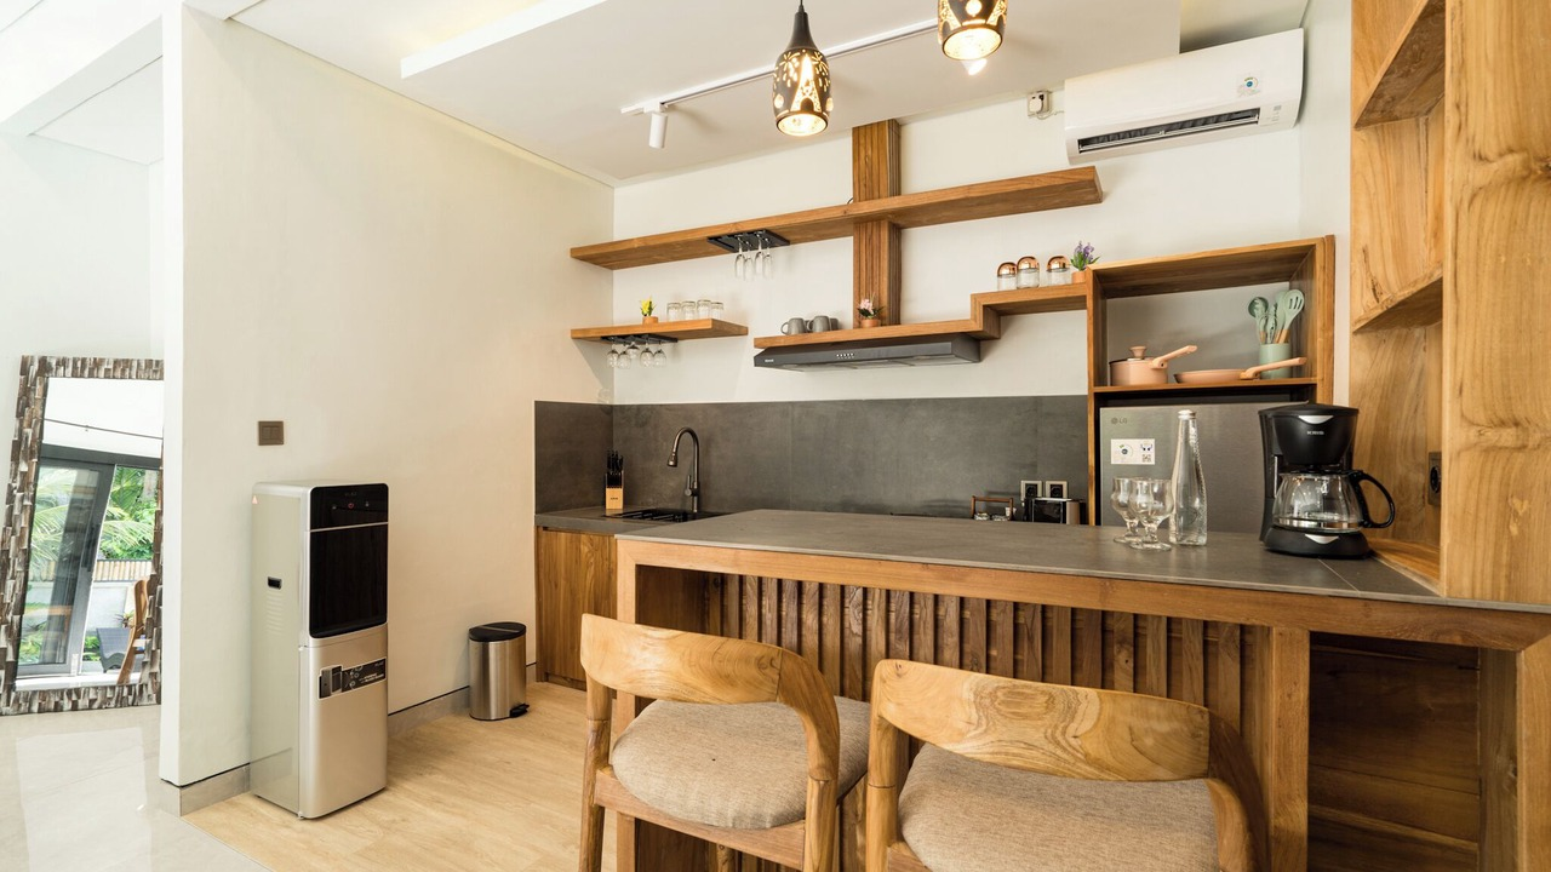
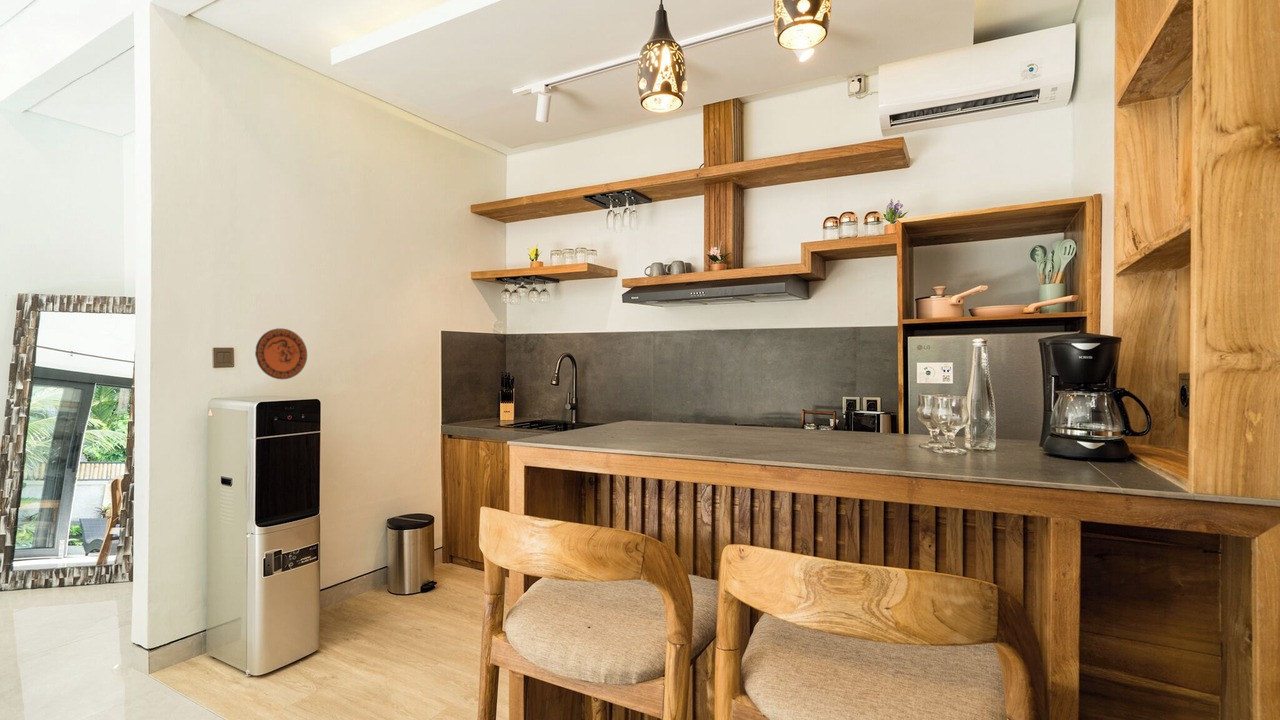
+ decorative plate [254,327,308,380]
